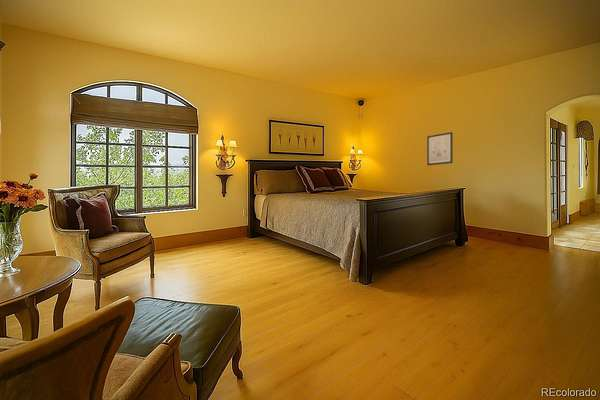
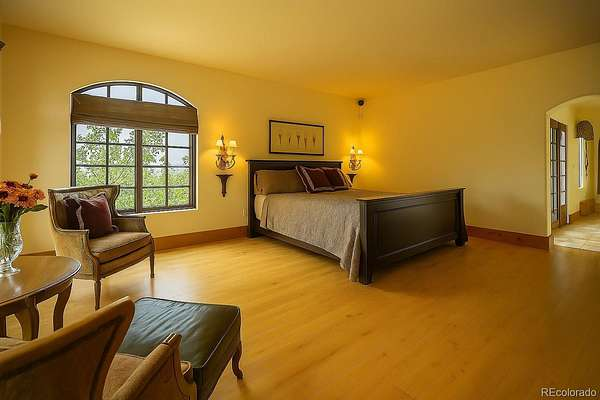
- wall art [426,131,453,166]
